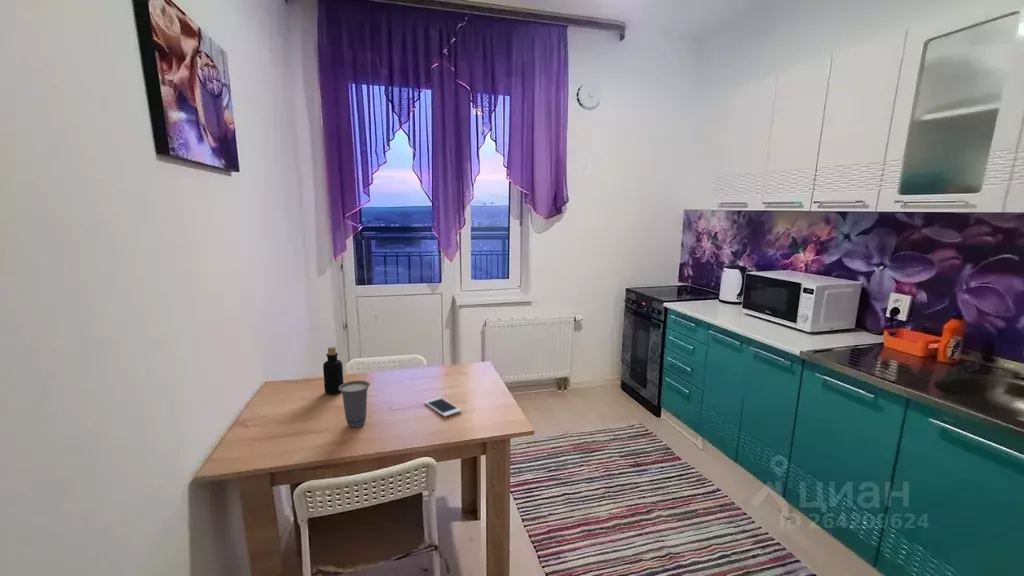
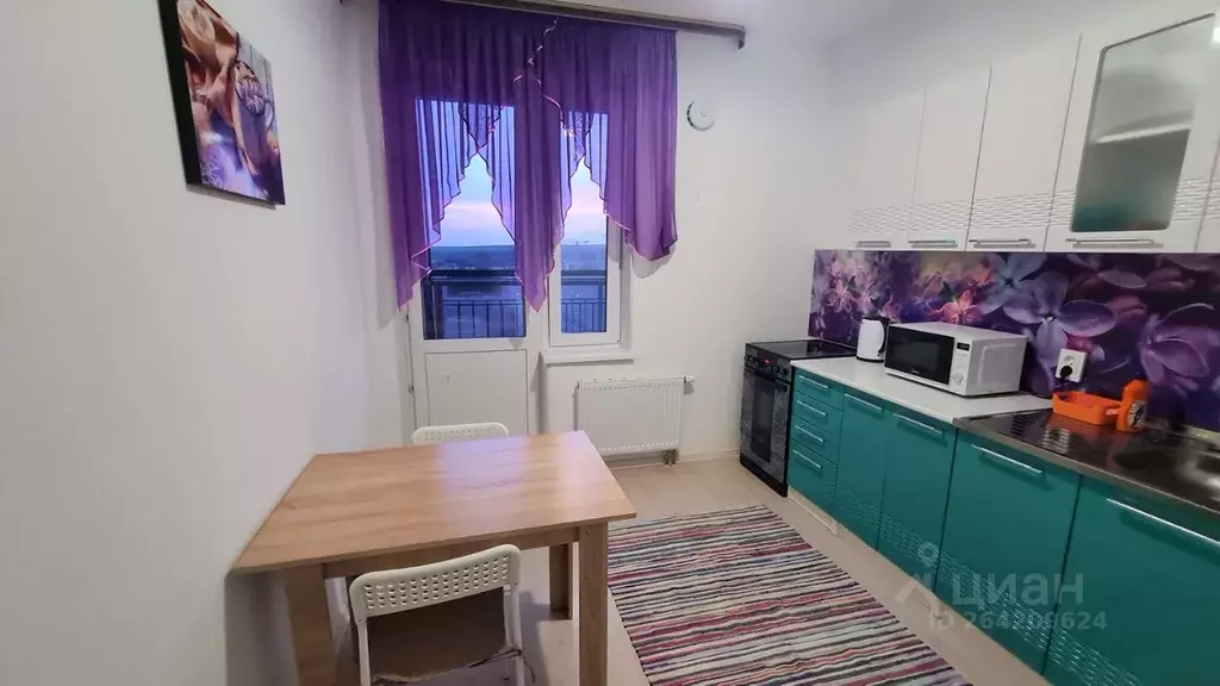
- cell phone [424,396,462,418]
- bottle [322,346,345,395]
- cup [339,380,371,429]
